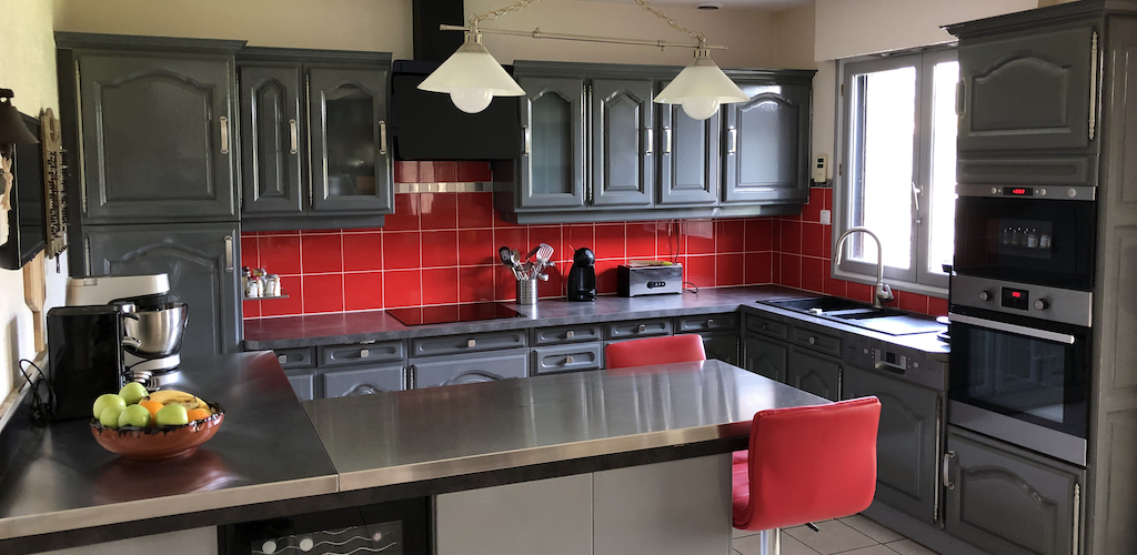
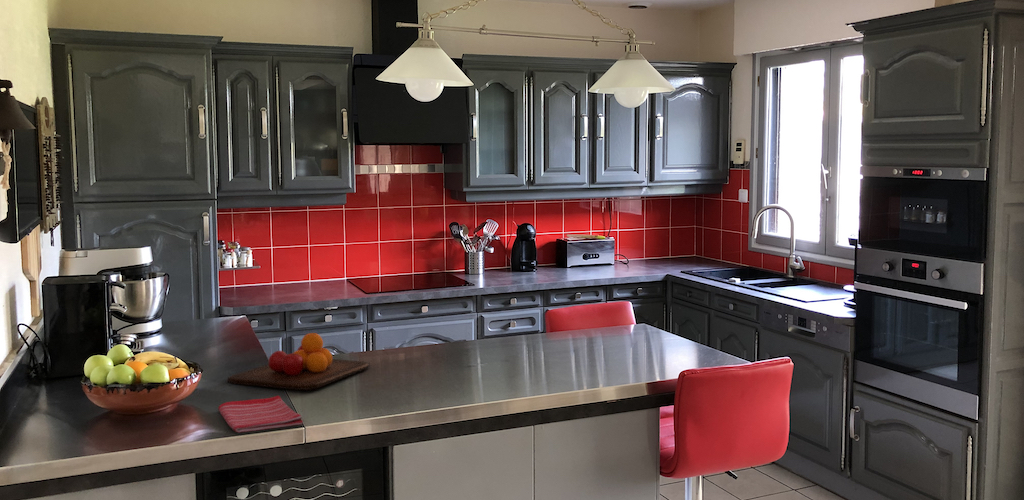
+ chopping board [226,332,371,391]
+ dish towel [217,395,304,434]
